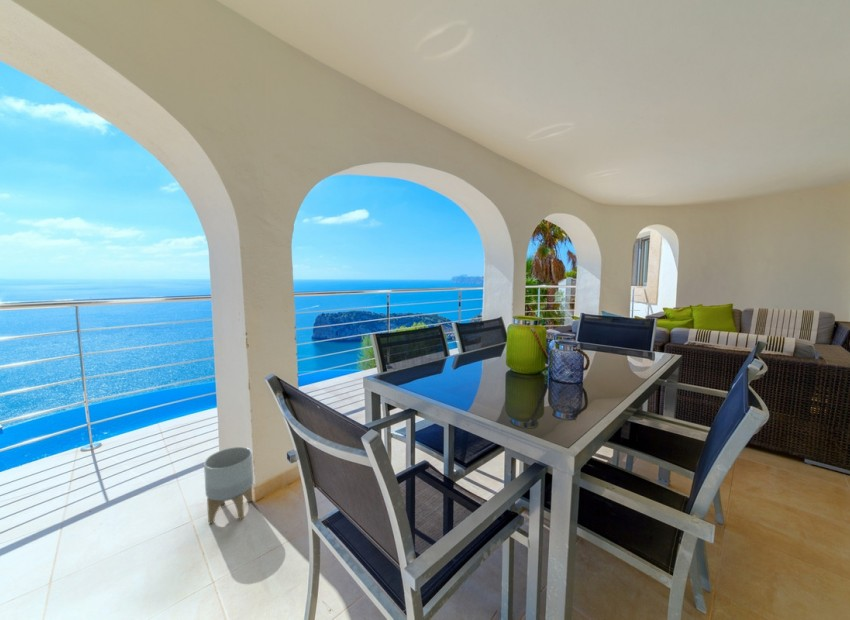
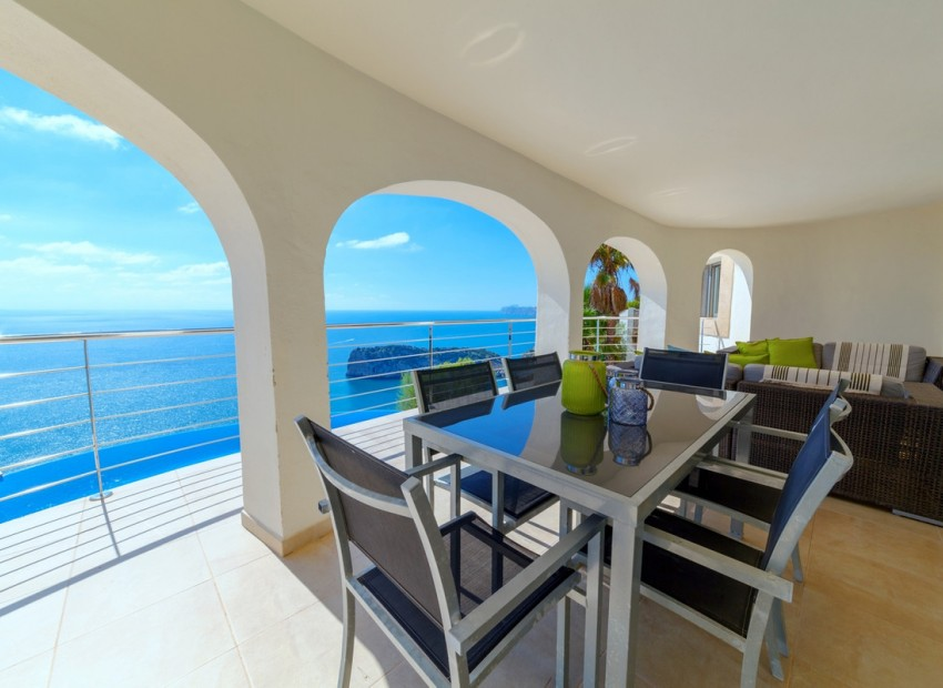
- planter [203,446,254,525]
